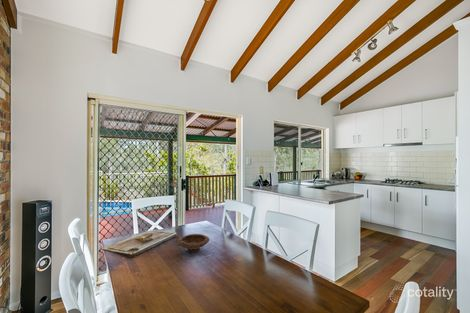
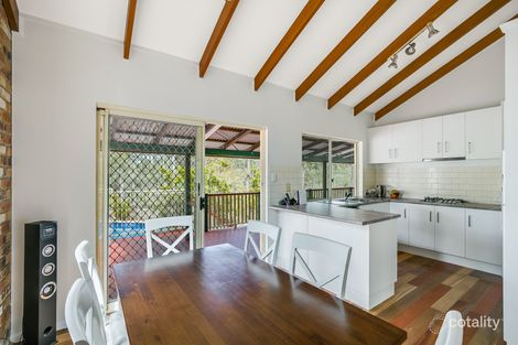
- cutting board [102,229,178,258]
- bowl [177,233,210,253]
